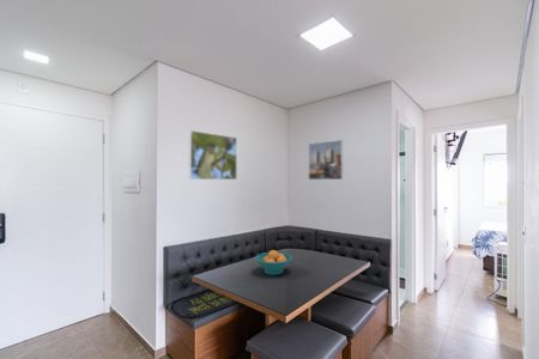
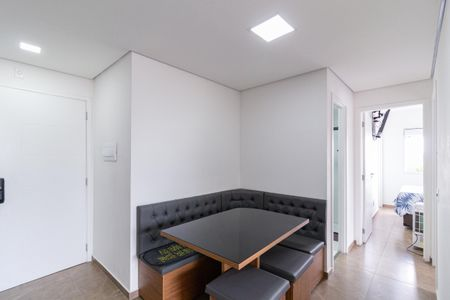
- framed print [188,129,238,181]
- fruit bowl [254,249,293,276]
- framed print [308,139,345,181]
